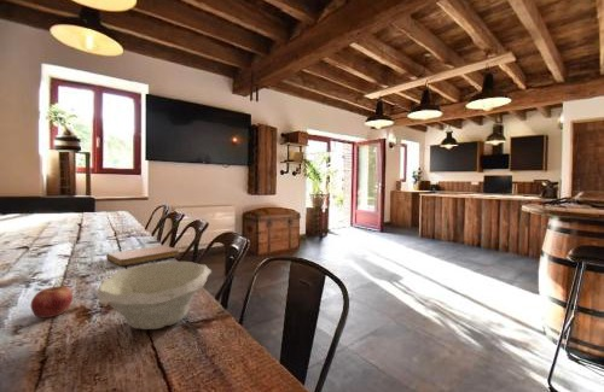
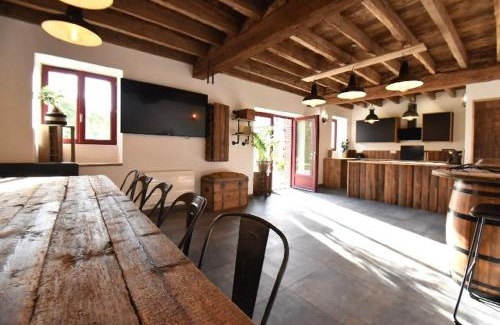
- notebook [105,244,181,267]
- apple [30,282,74,318]
- bowl [94,261,213,330]
